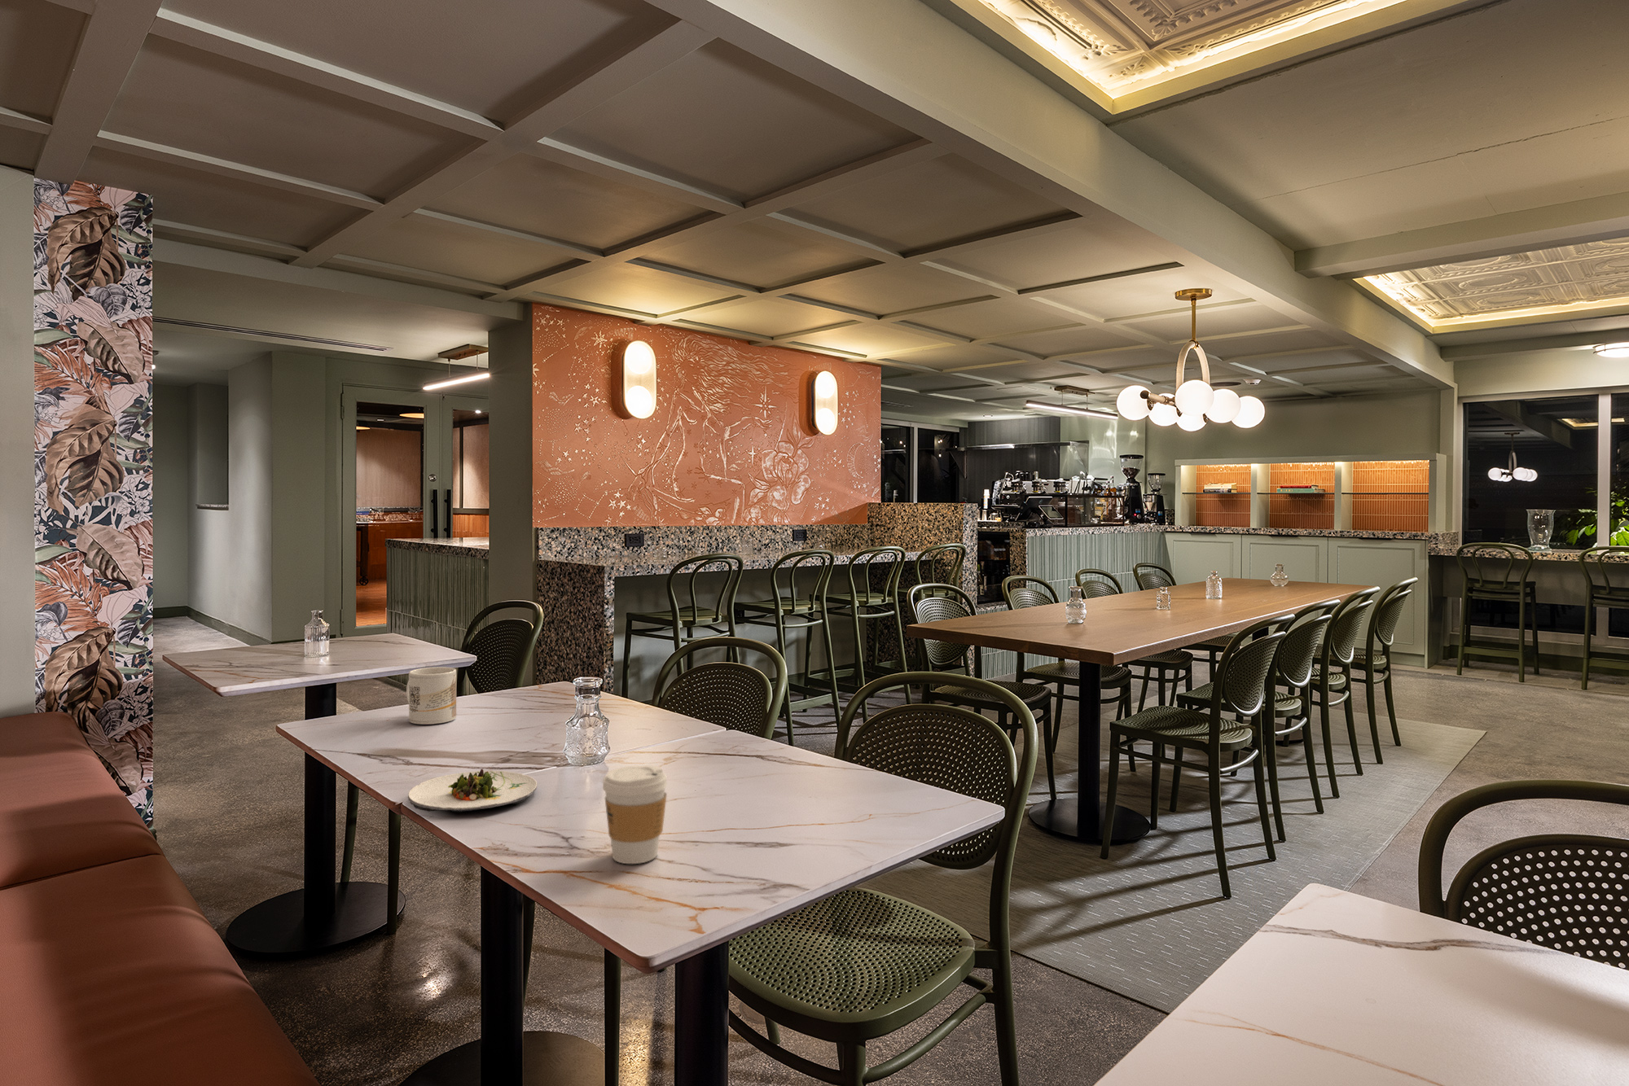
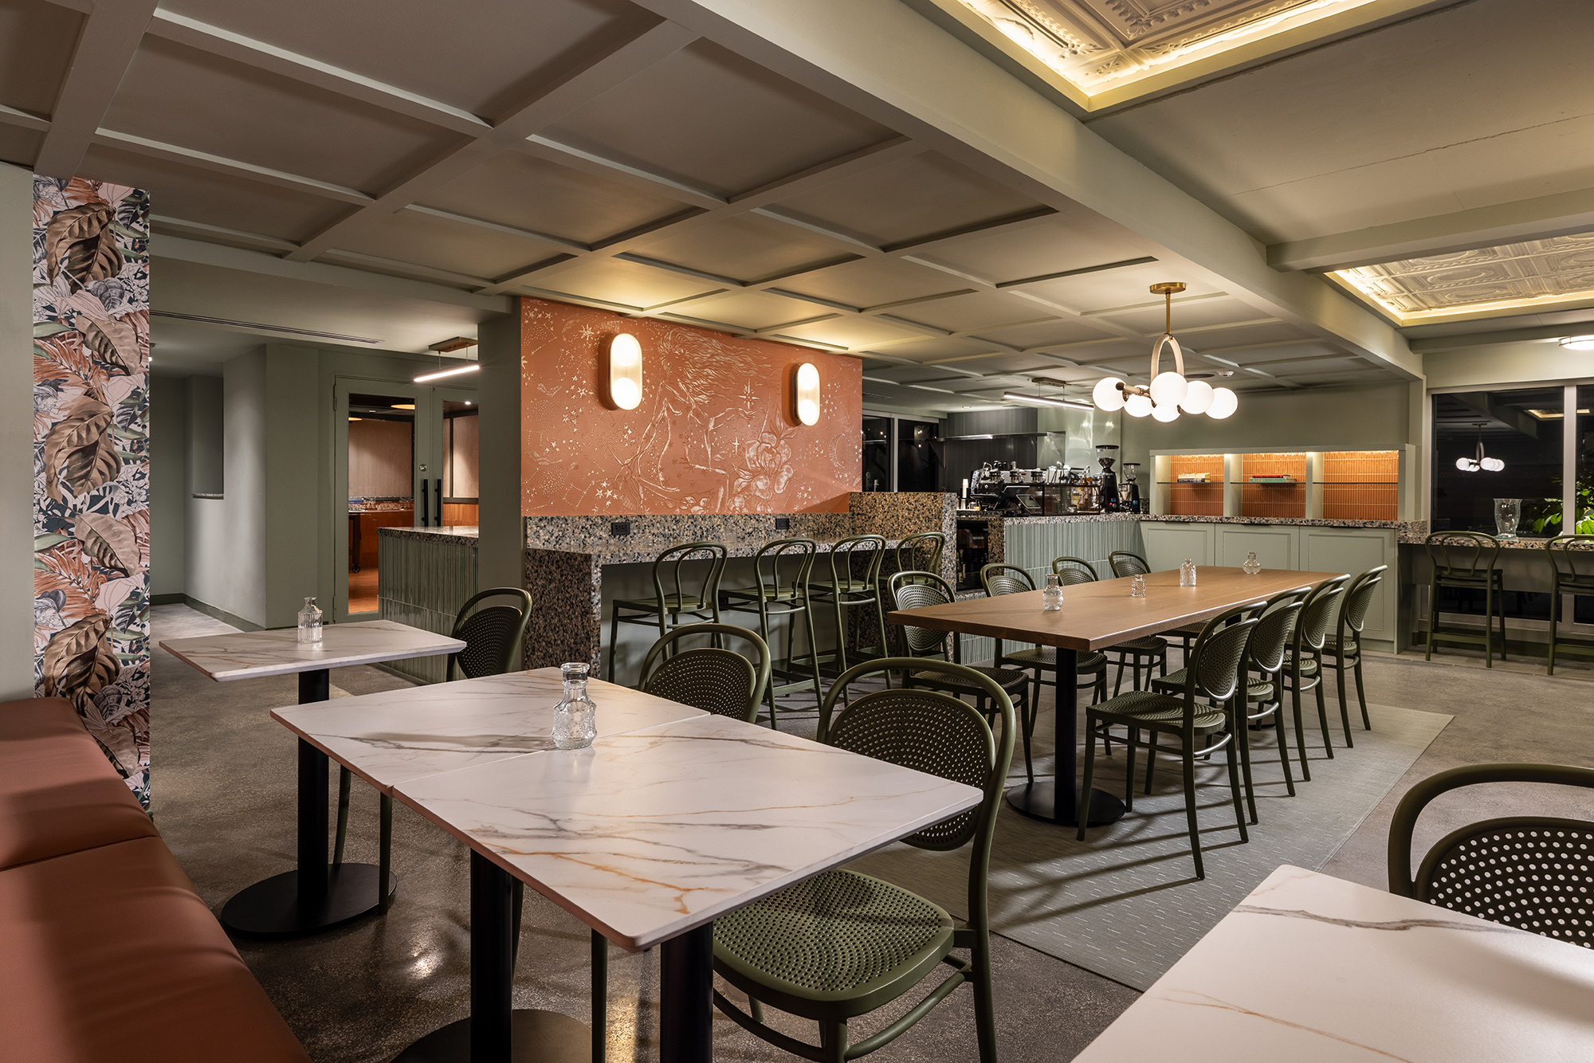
- mug [406,665,457,725]
- coffee cup [602,765,668,864]
- salad plate [407,768,538,813]
